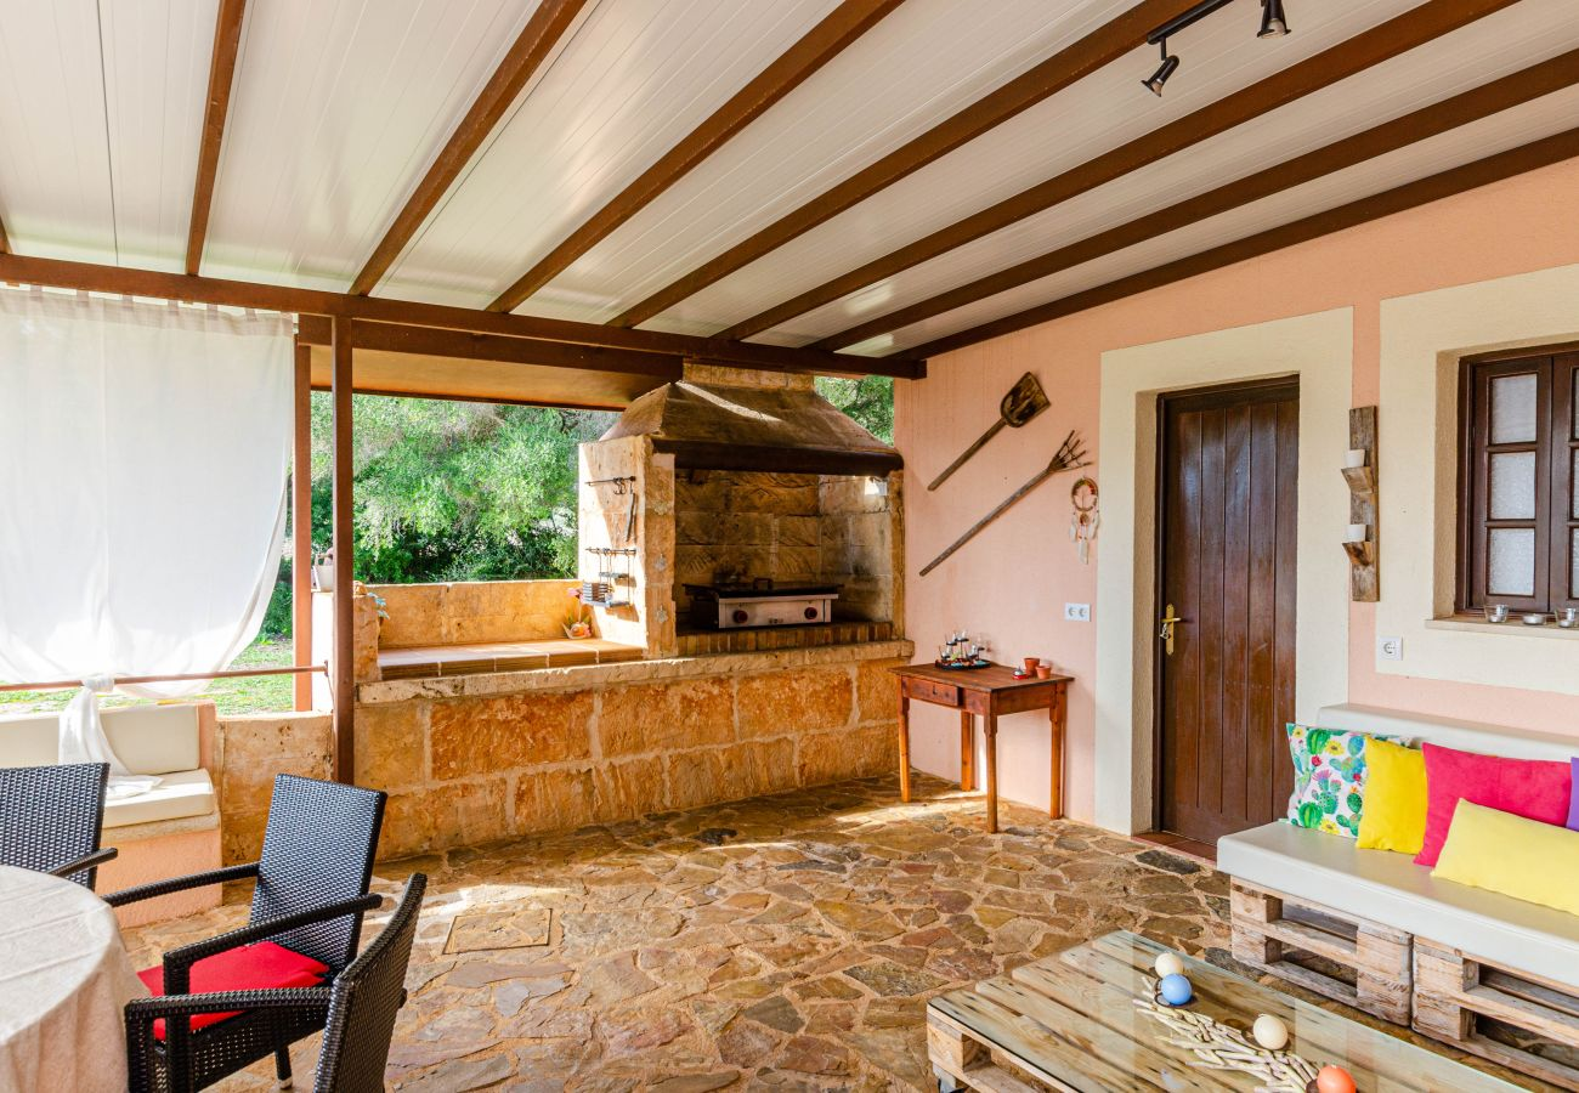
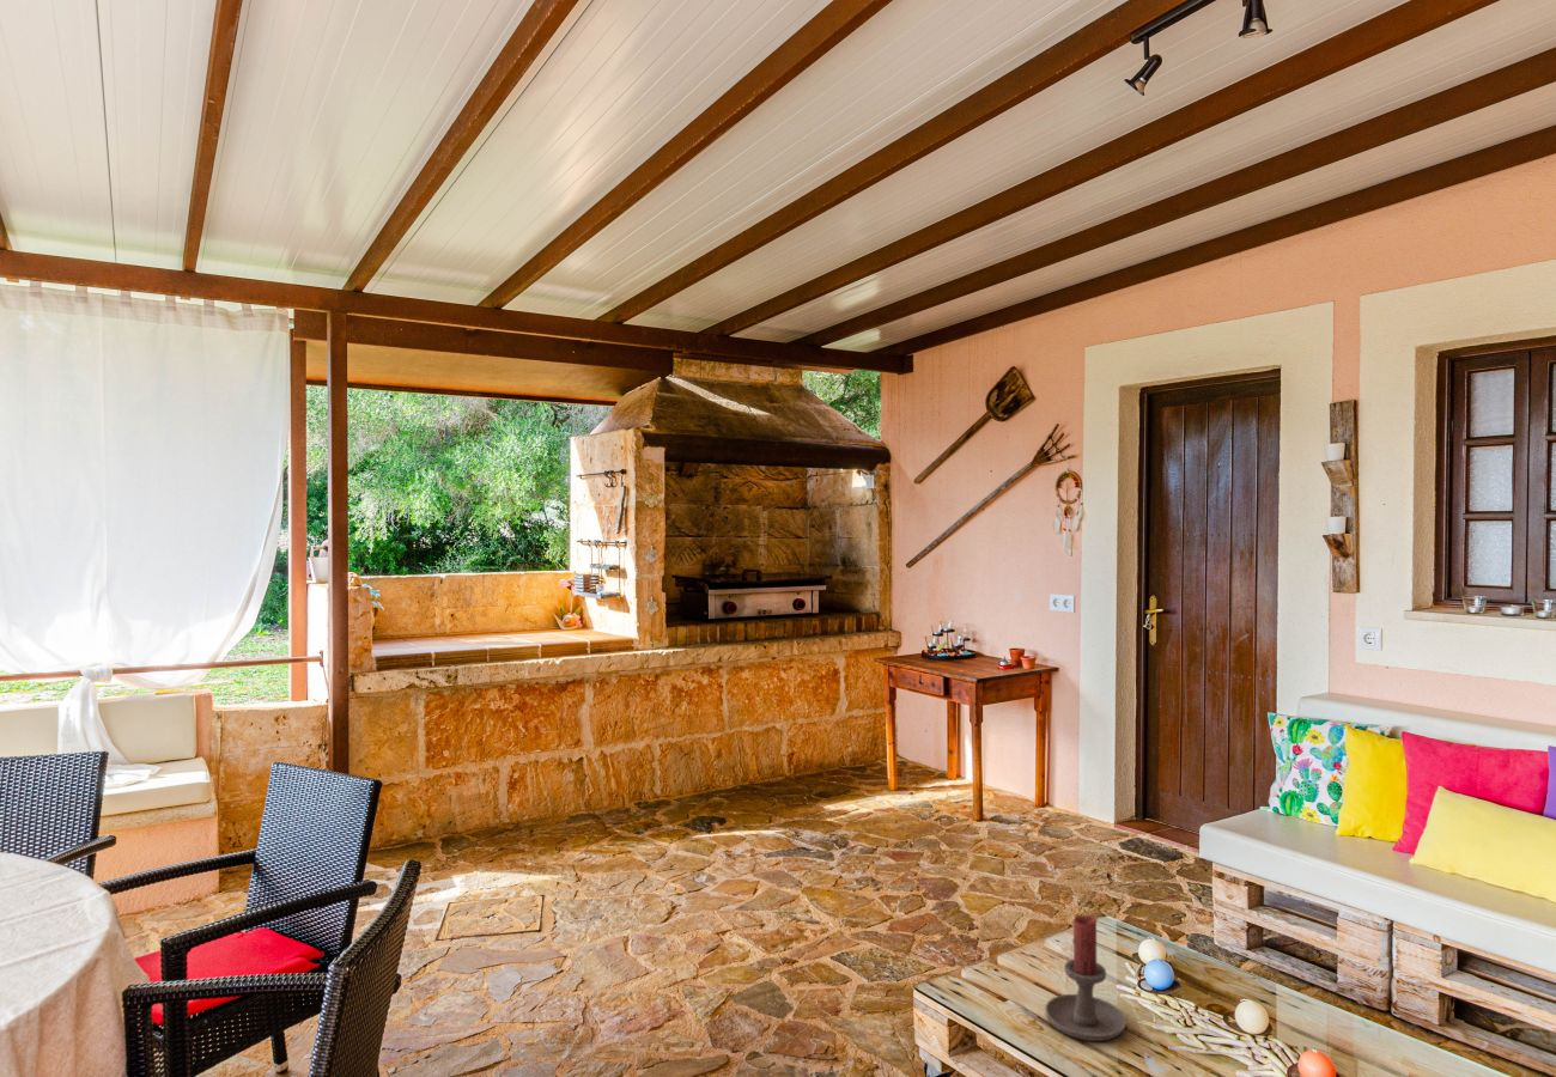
+ candle holder [1044,914,1128,1042]
